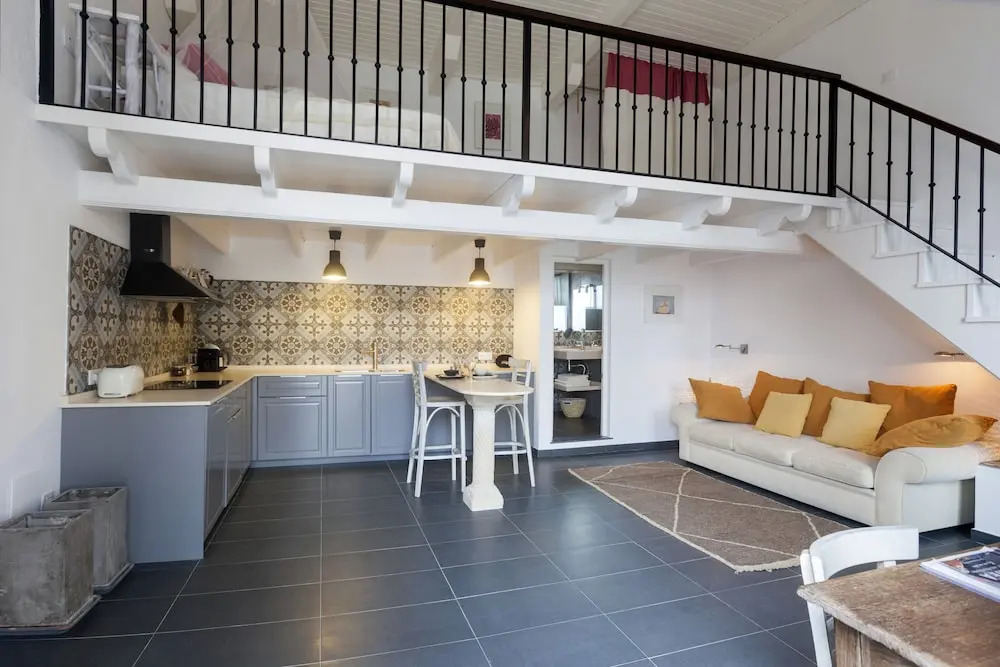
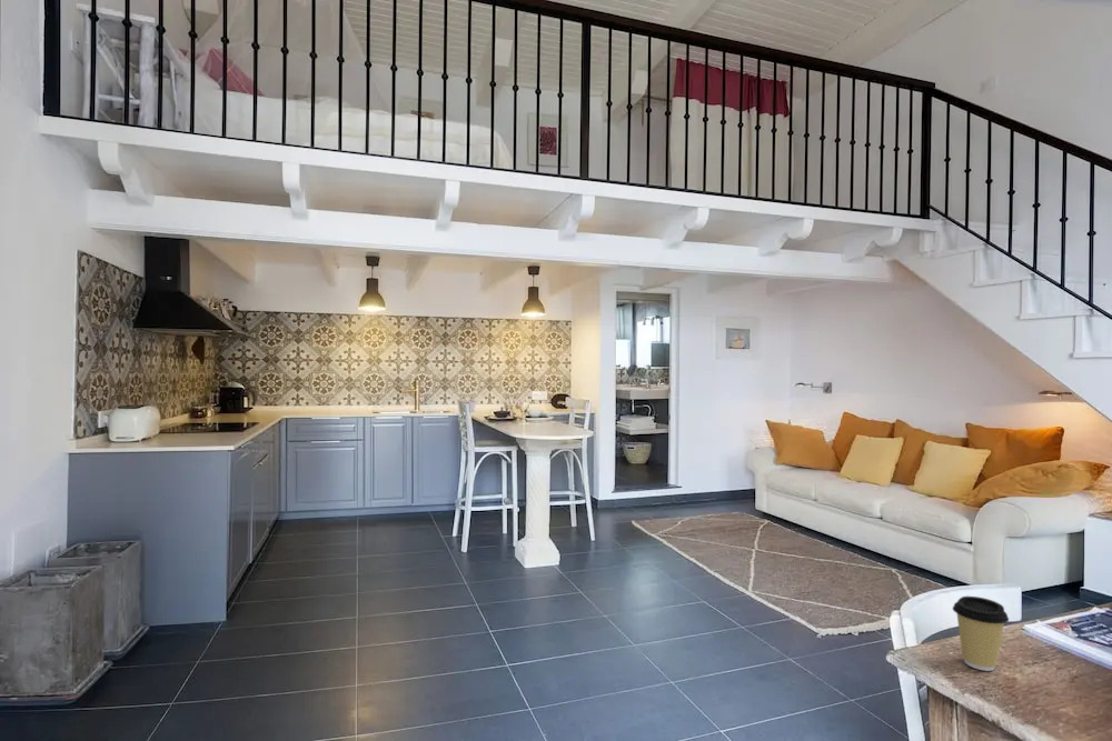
+ coffee cup [952,595,1010,672]
